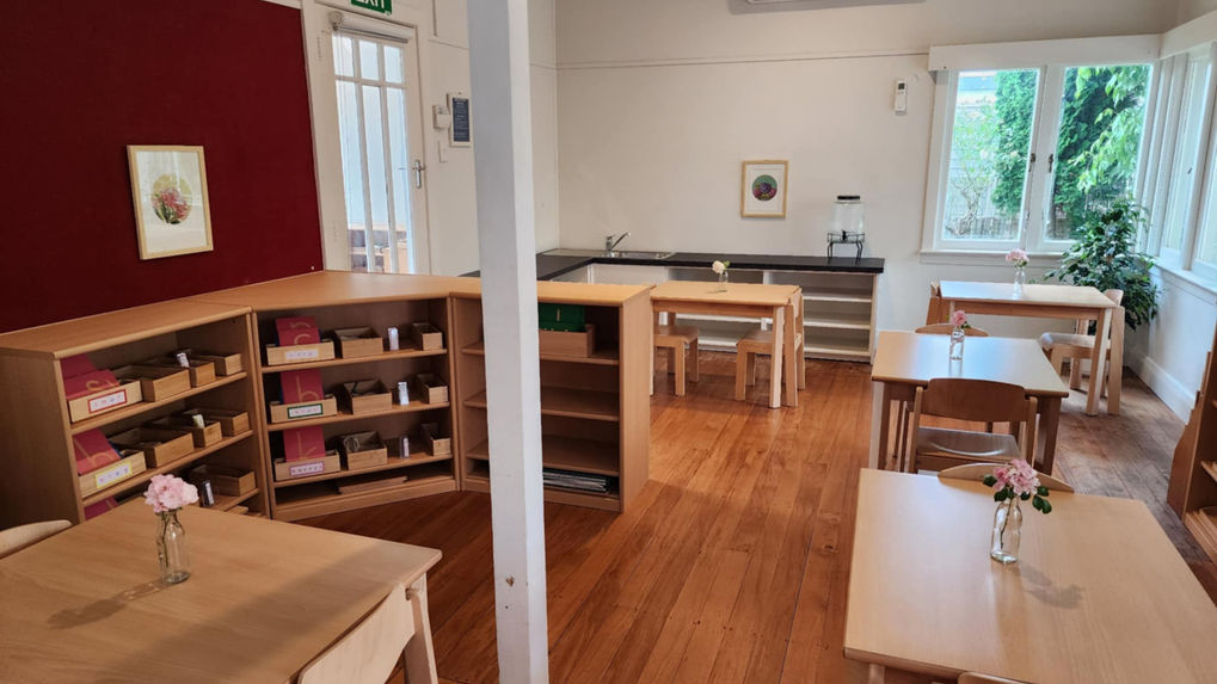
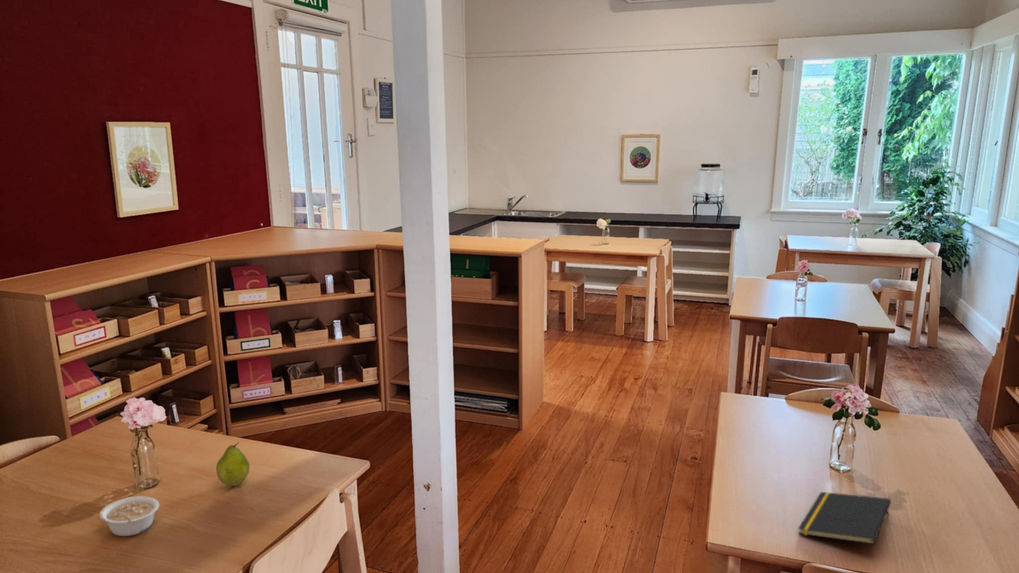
+ notepad [797,491,892,545]
+ fruit [215,441,250,487]
+ legume [99,495,160,537]
